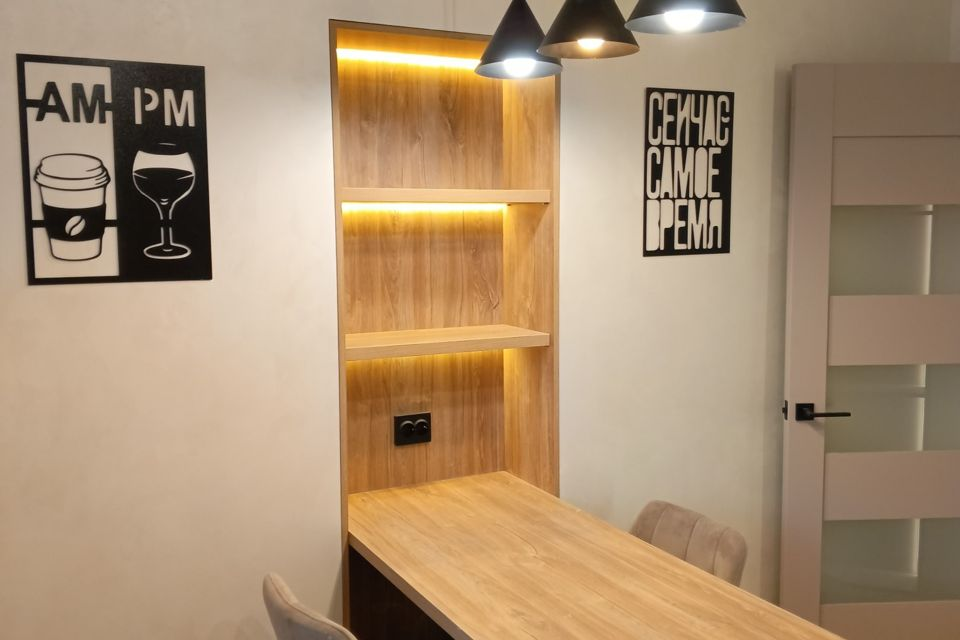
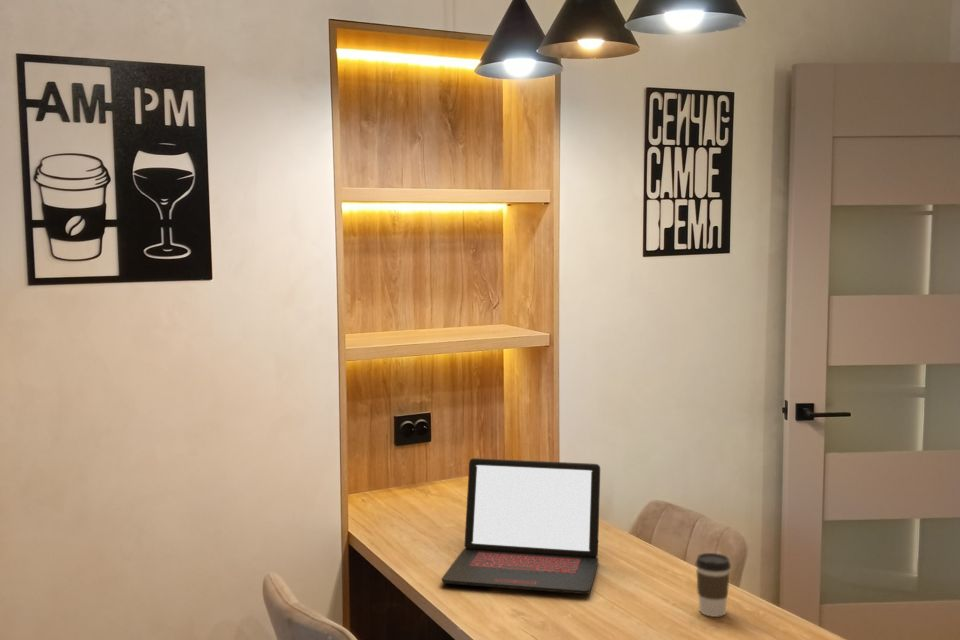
+ coffee cup [695,552,732,618]
+ laptop [441,457,601,595]
